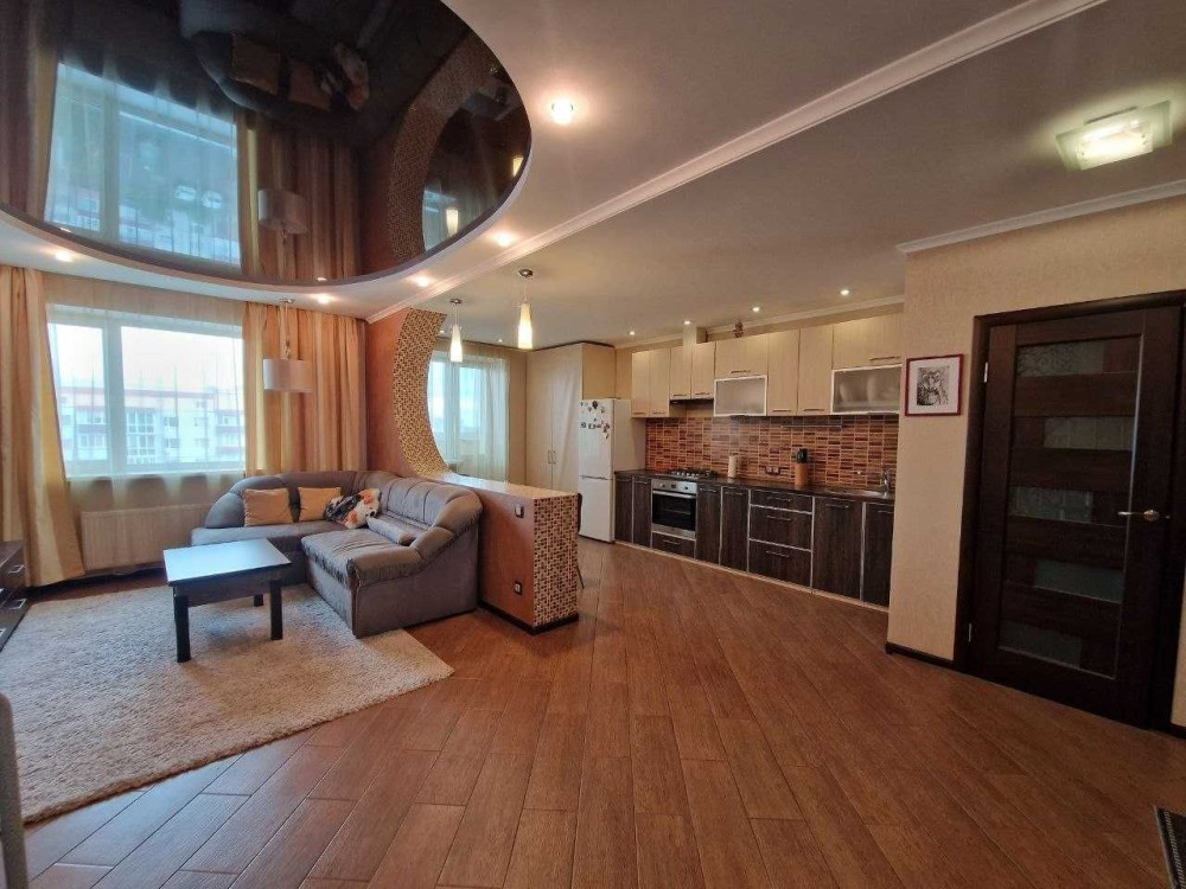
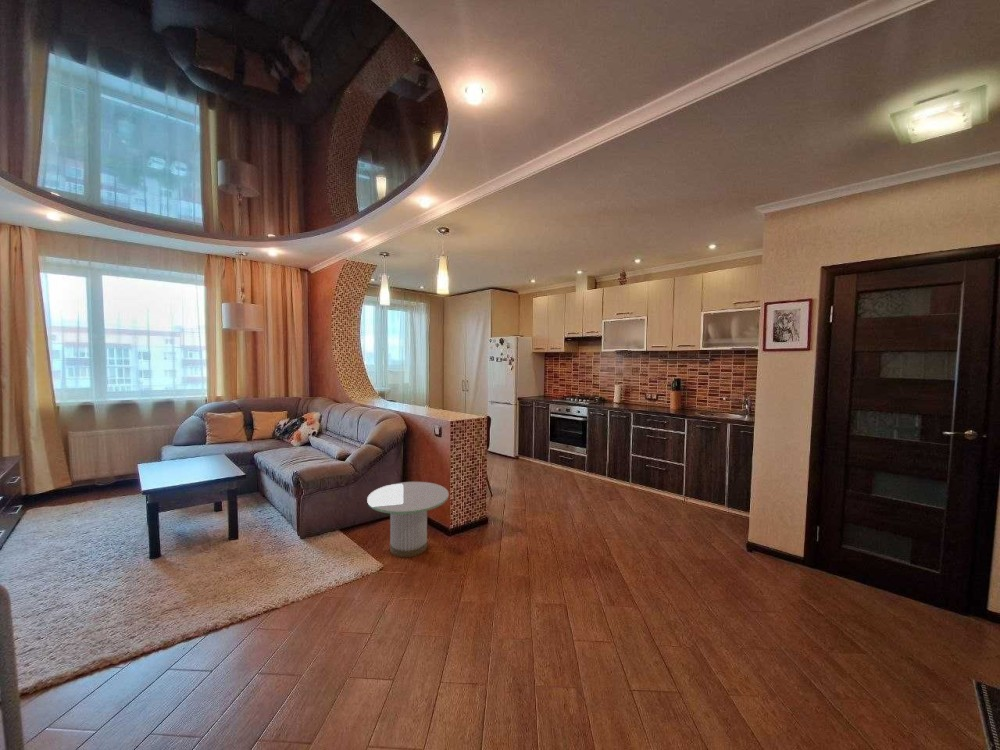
+ side table [366,481,450,558]
